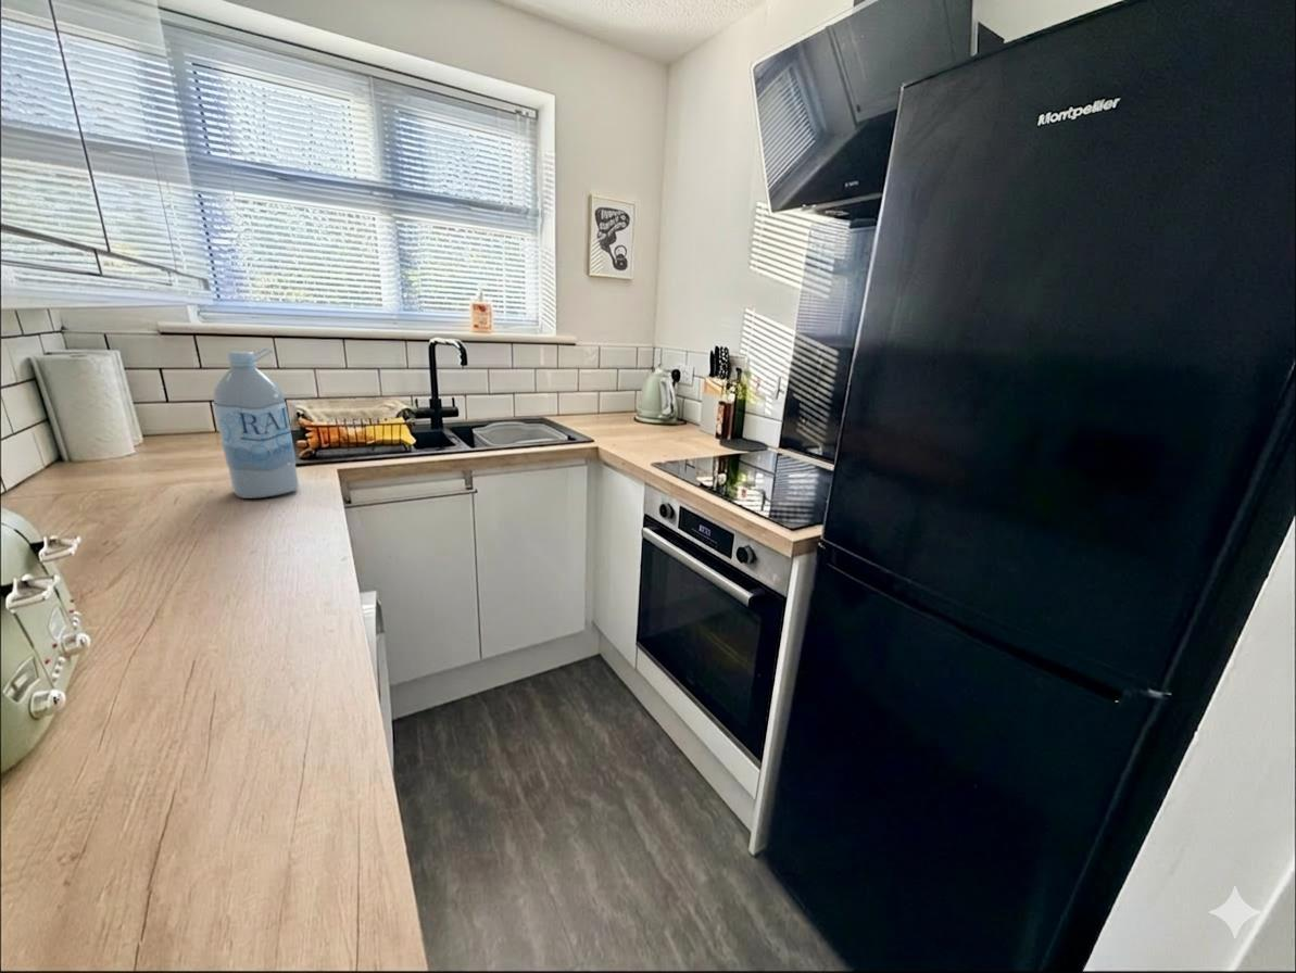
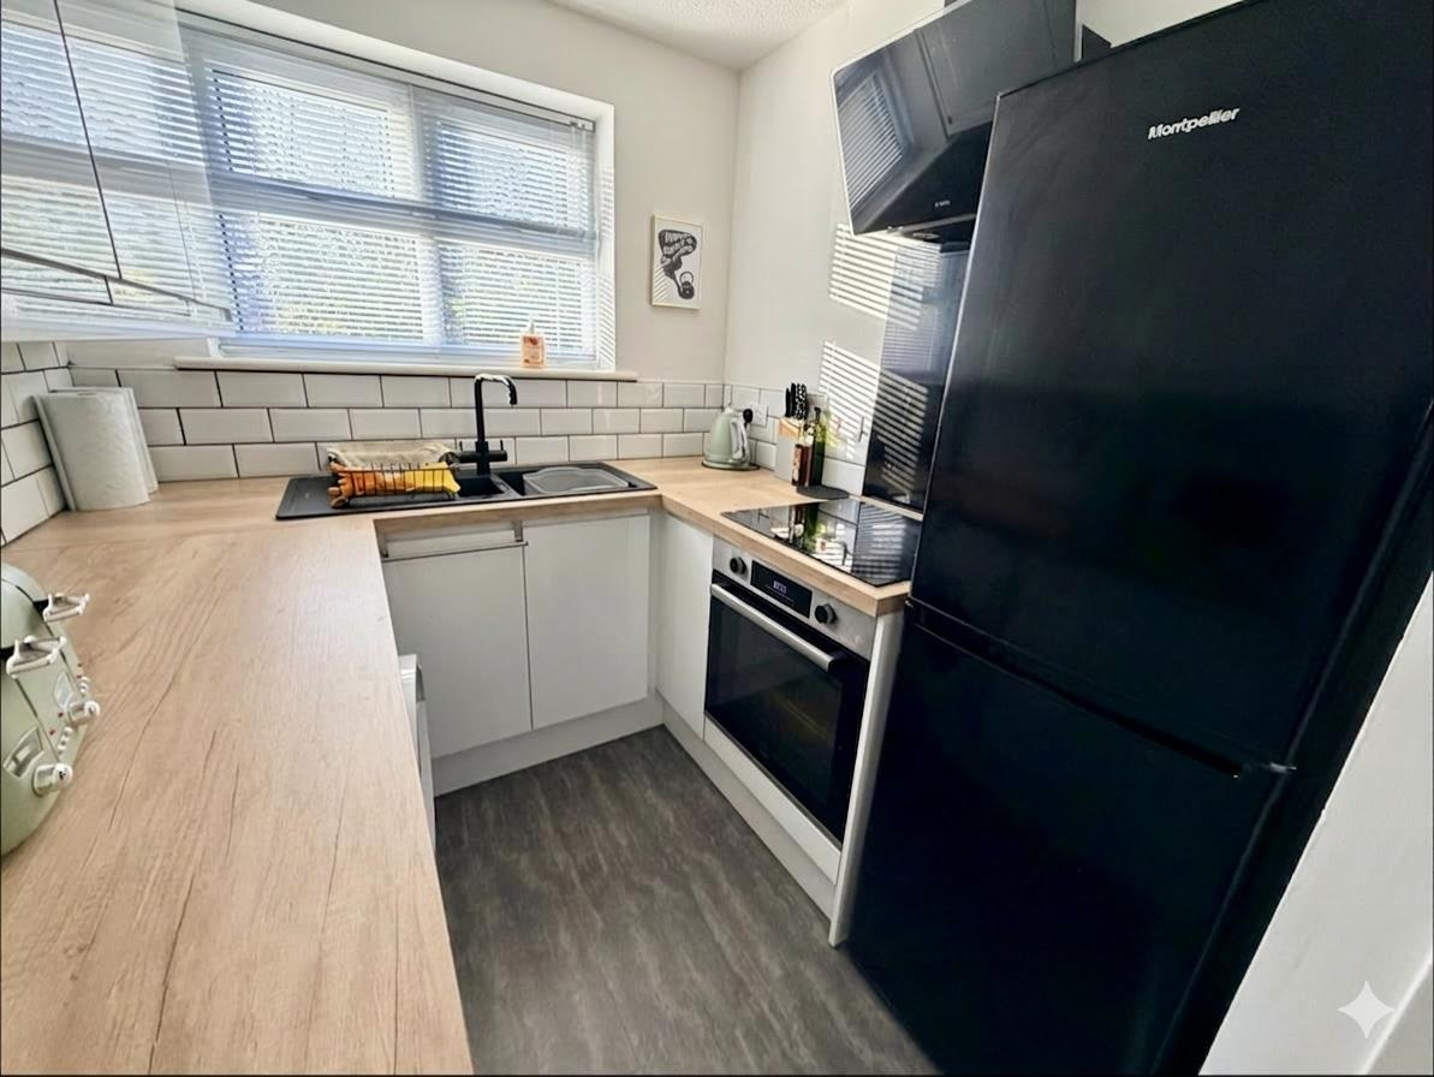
- water bottle [212,348,300,500]
